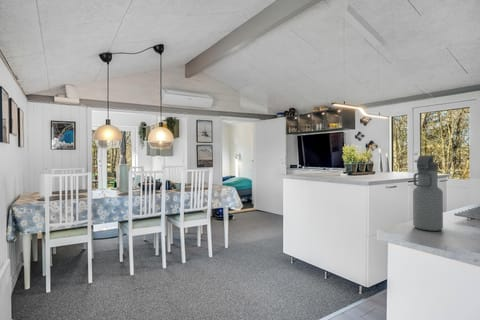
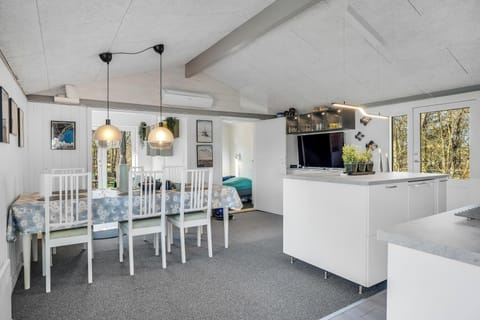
- water bottle [412,154,444,232]
